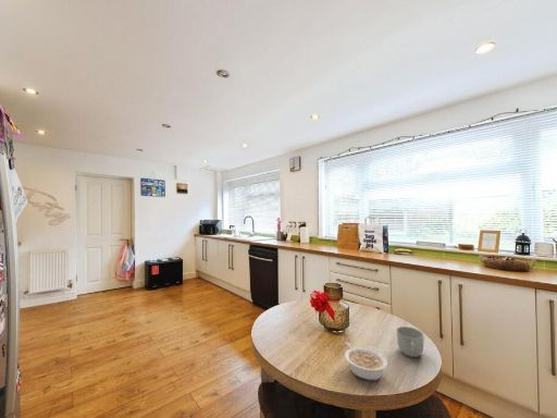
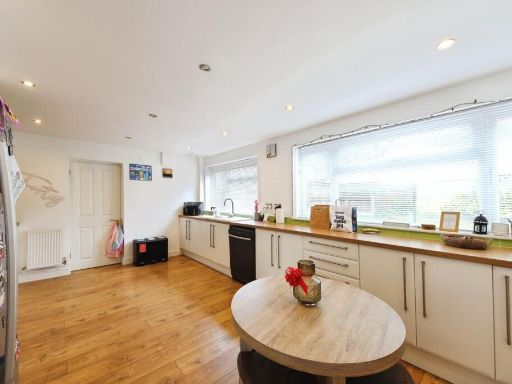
- mug [396,325,424,358]
- legume [344,341,388,382]
